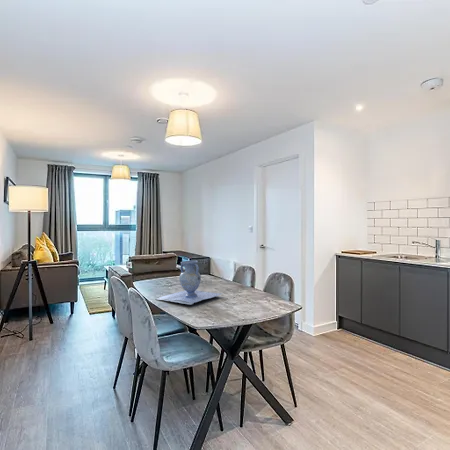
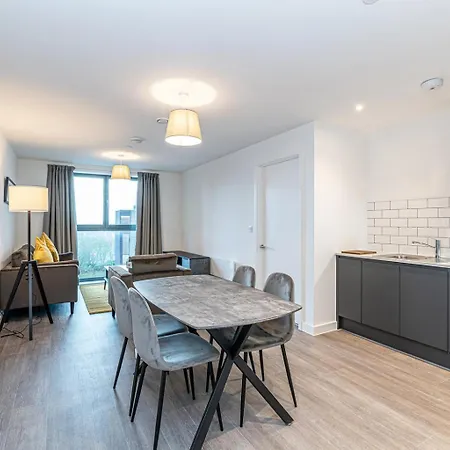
- vase [156,259,223,306]
